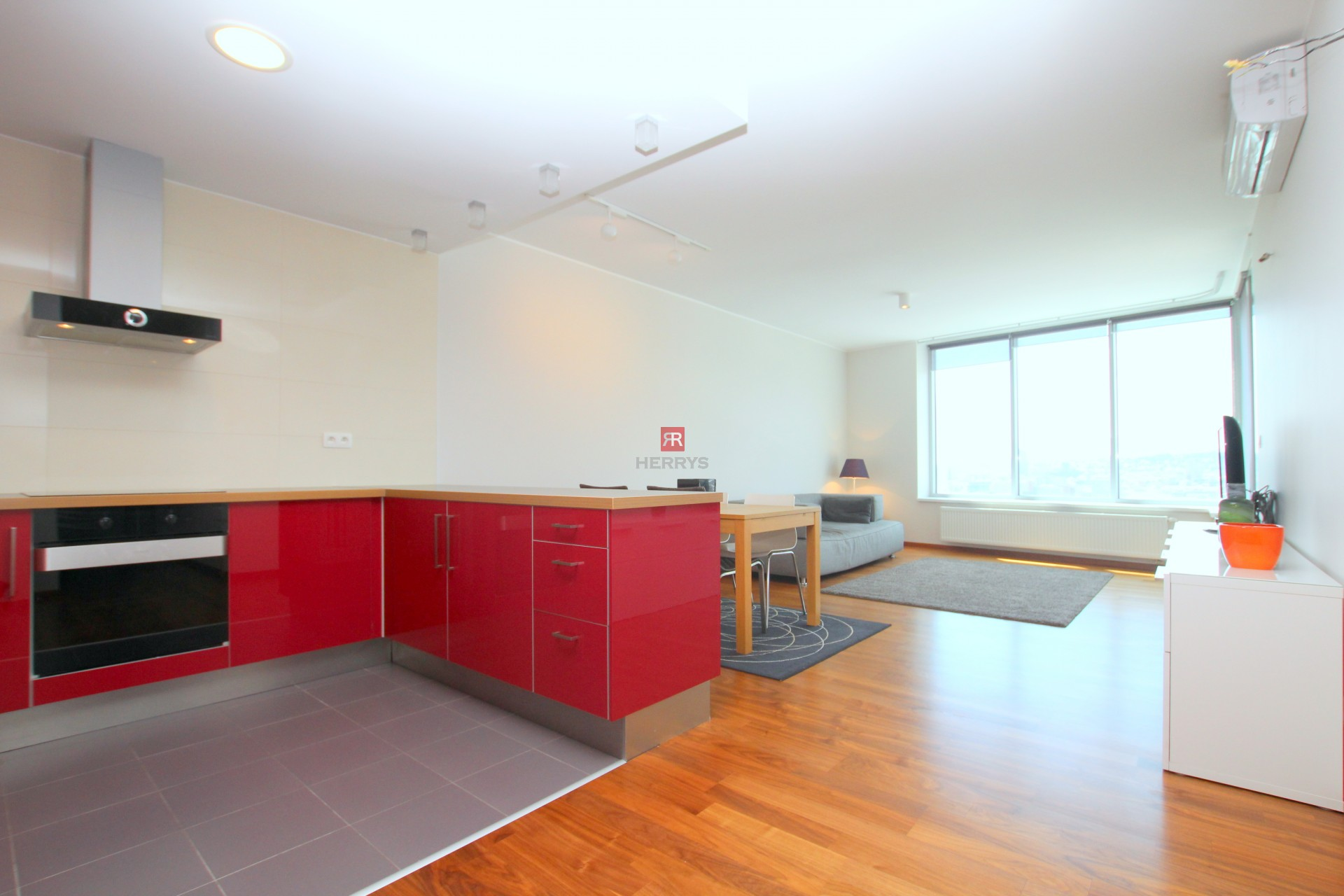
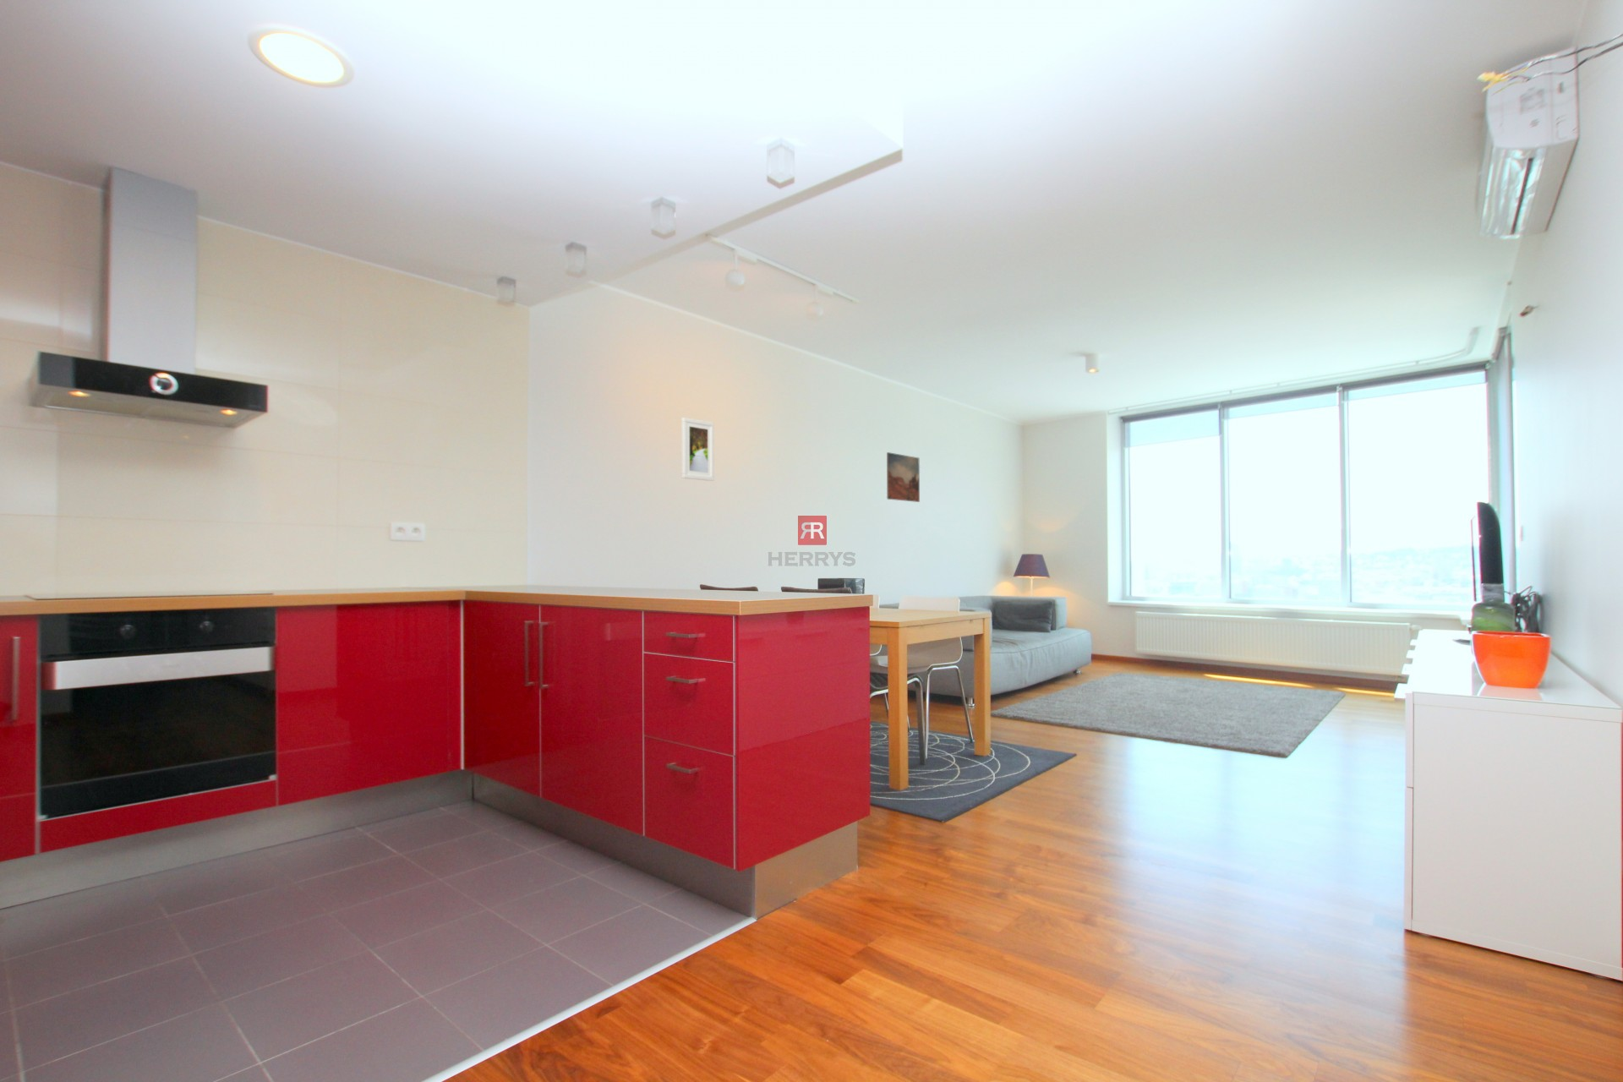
+ wall art [886,452,920,502]
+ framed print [680,417,715,482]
